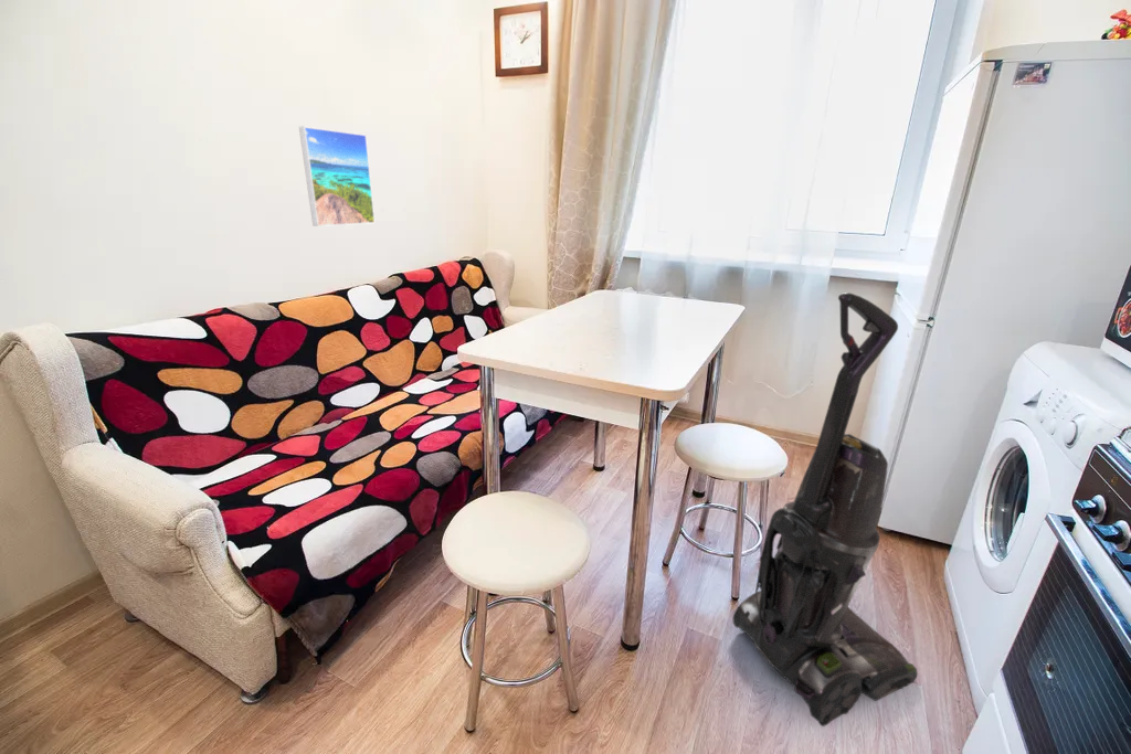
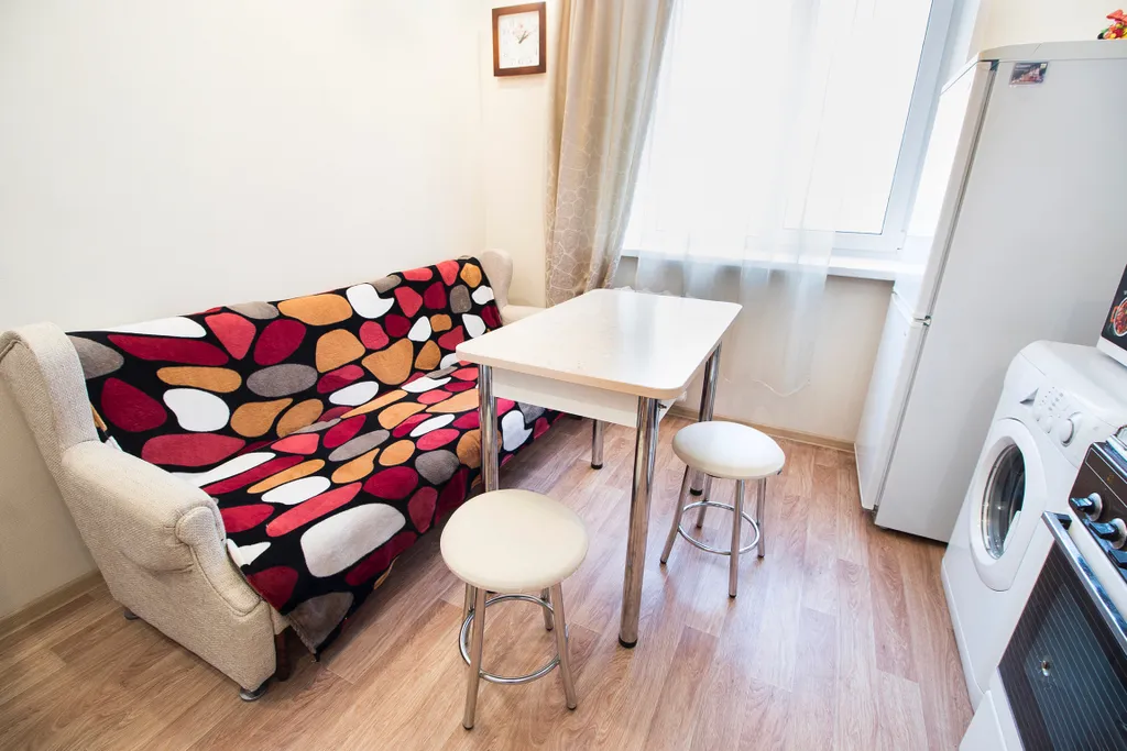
- vacuum cleaner [731,291,919,728]
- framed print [298,125,376,227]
